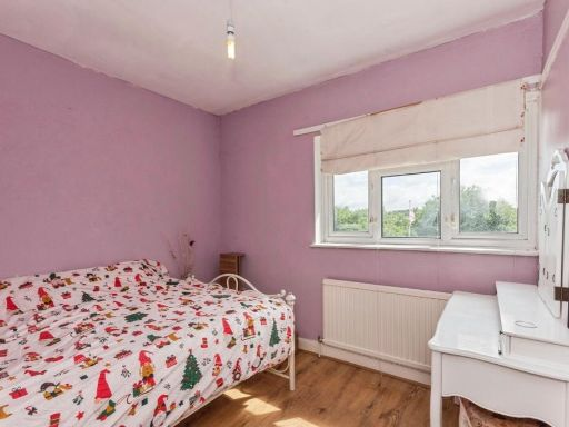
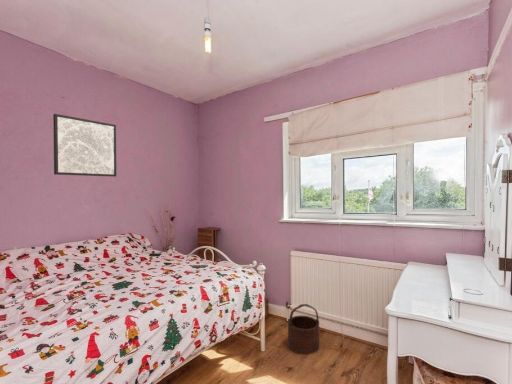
+ wooden bucket [287,303,320,355]
+ wall art [52,113,117,178]
